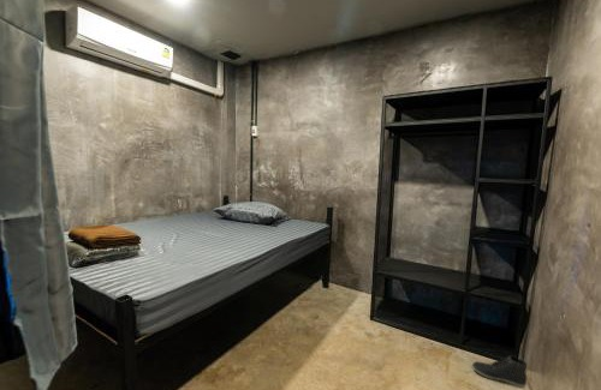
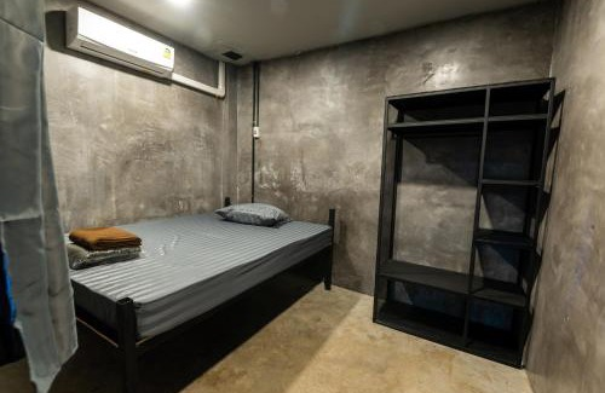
- sneaker [471,354,528,389]
